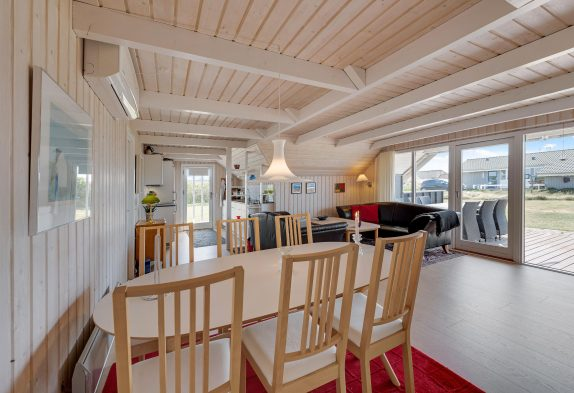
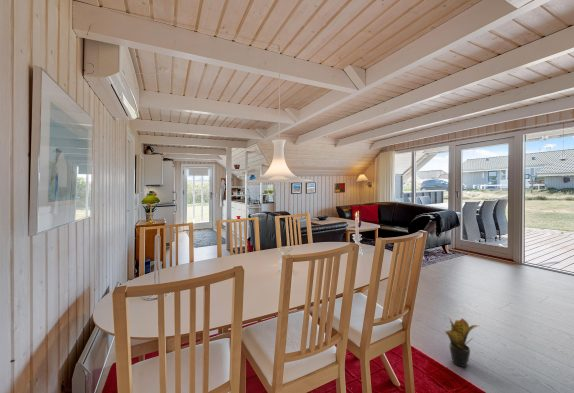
+ potted plant [444,316,480,368]
